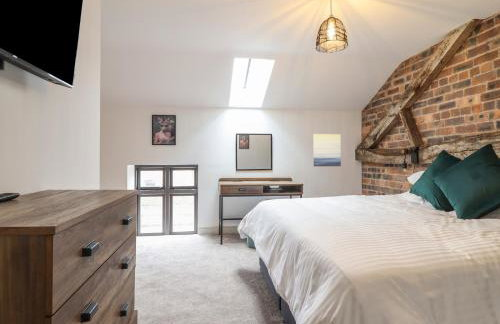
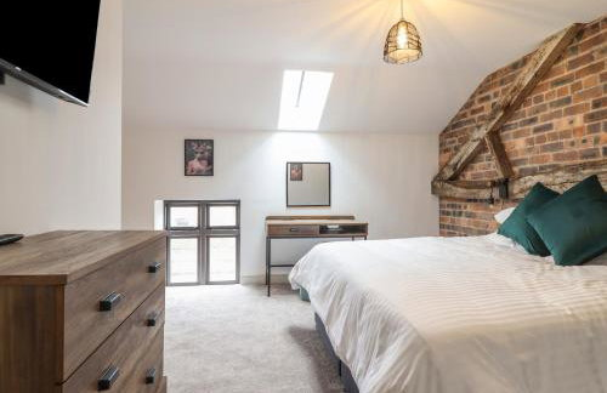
- wall art [313,133,342,167]
